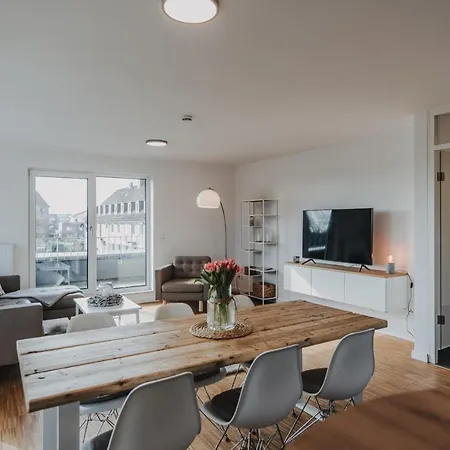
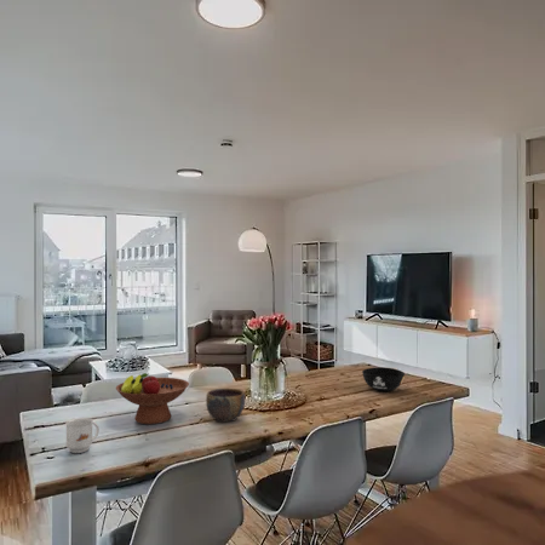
+ fruit bowl [115,372,190,425]
+ mug [64,417,101,454]
+ bowl [205,388,246,423]
+ bowl [361,366,406,392]
